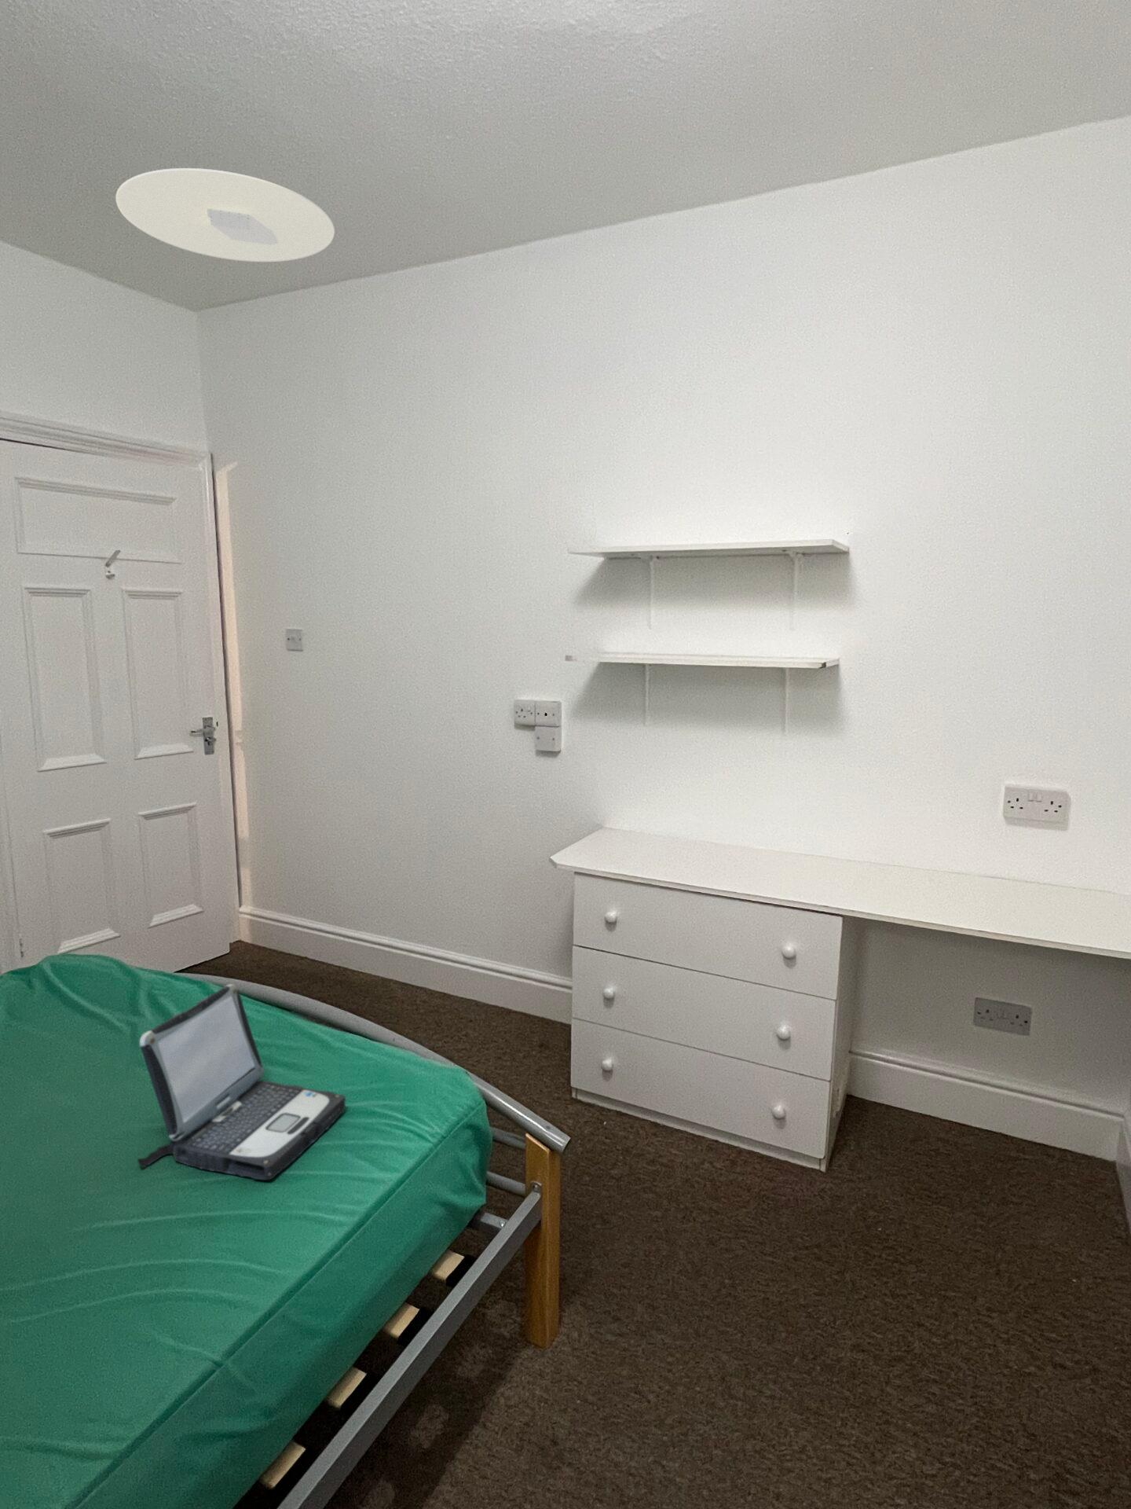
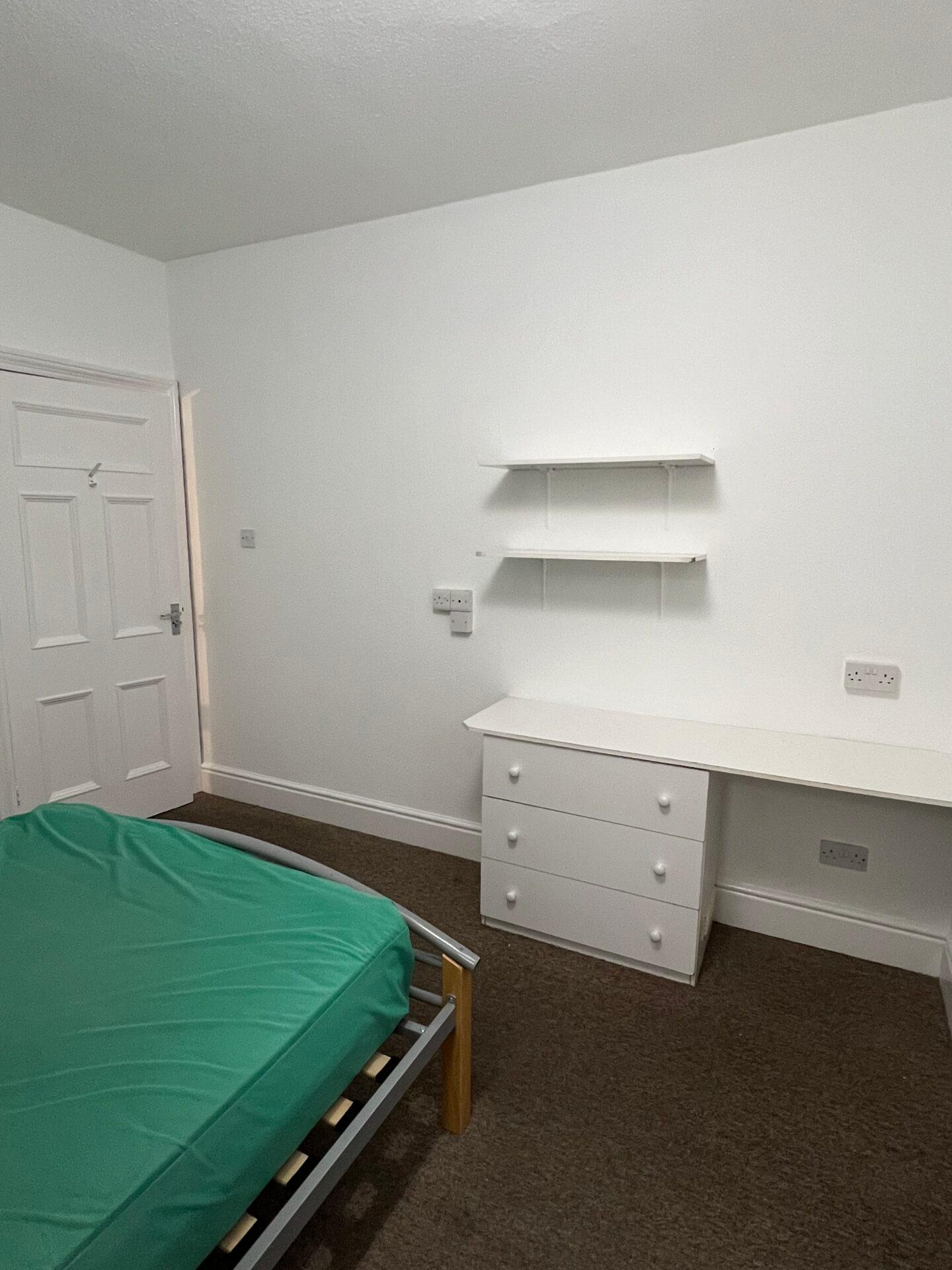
- ceiling light [115,168,335,263]
- laptop [137,983,347,1181]
